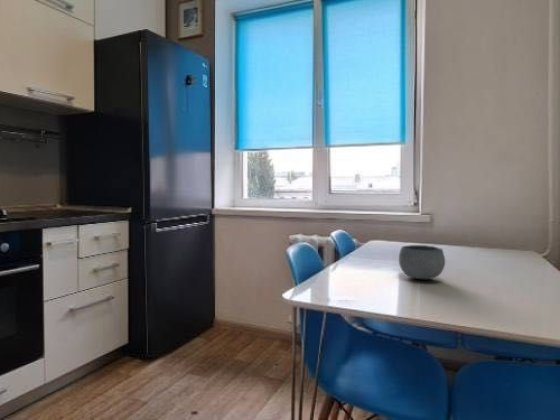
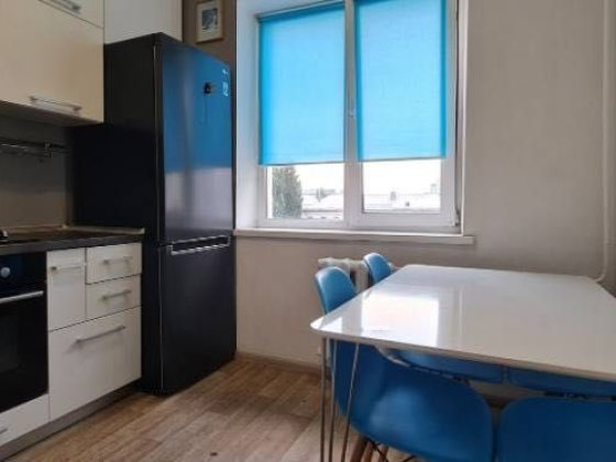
- bowl [398,244,446,280]
